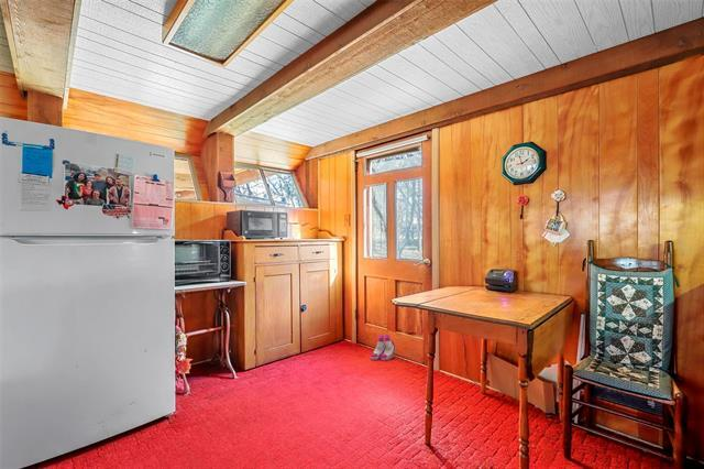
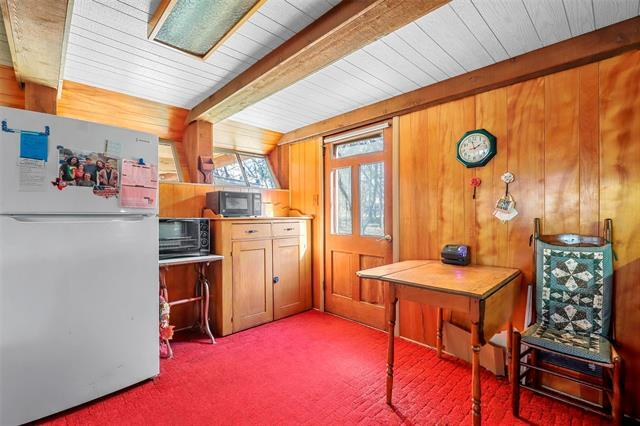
- boots [370,334,396,361]
